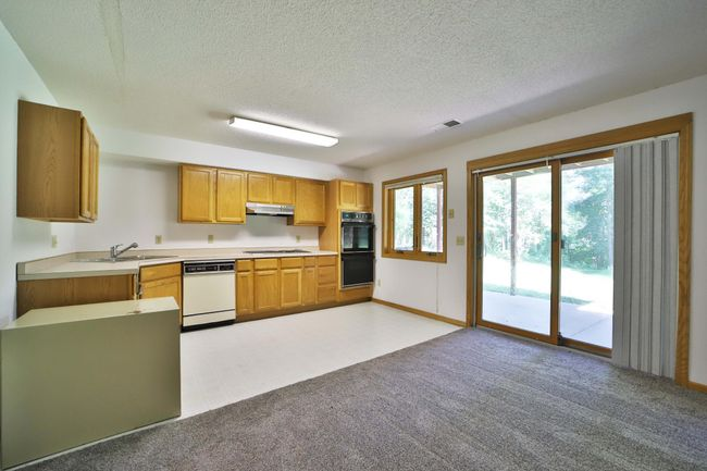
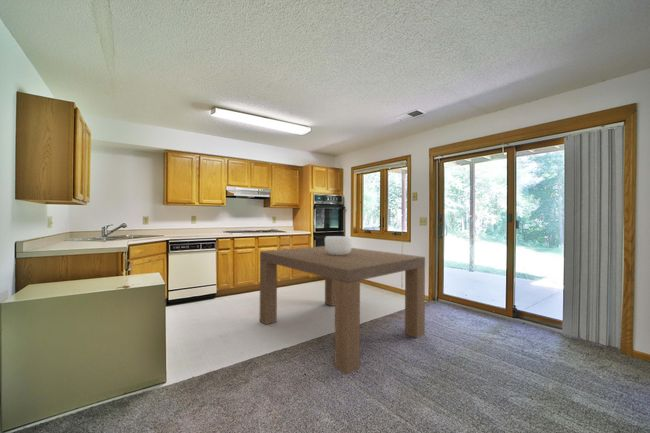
+ dining table [259,235,426,375]
